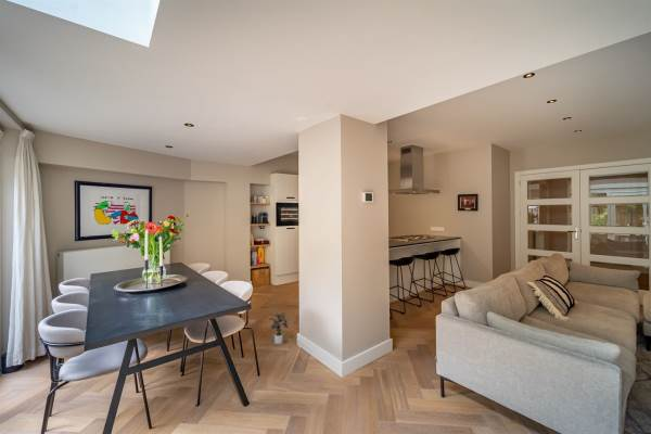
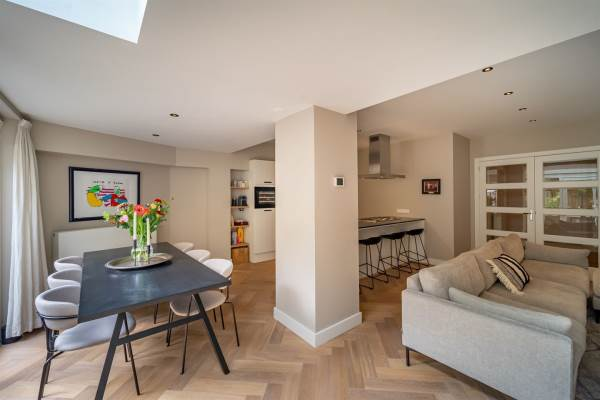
- potted plant [268,310,289,345]
